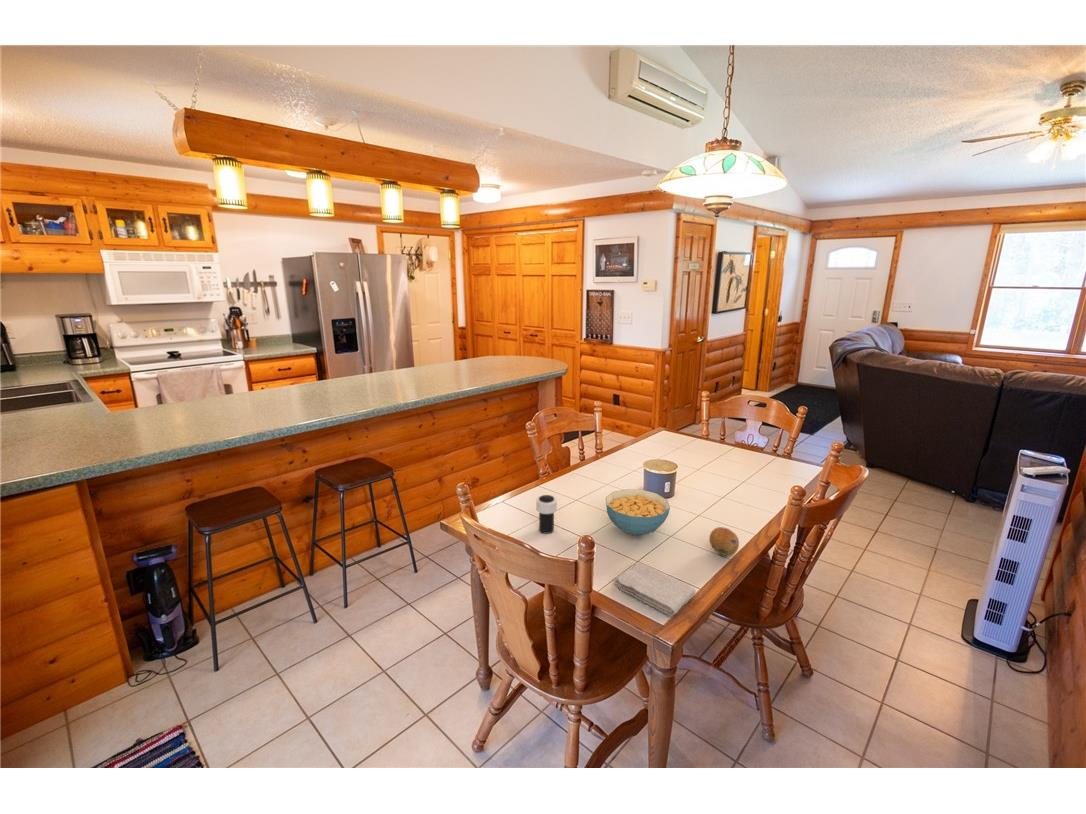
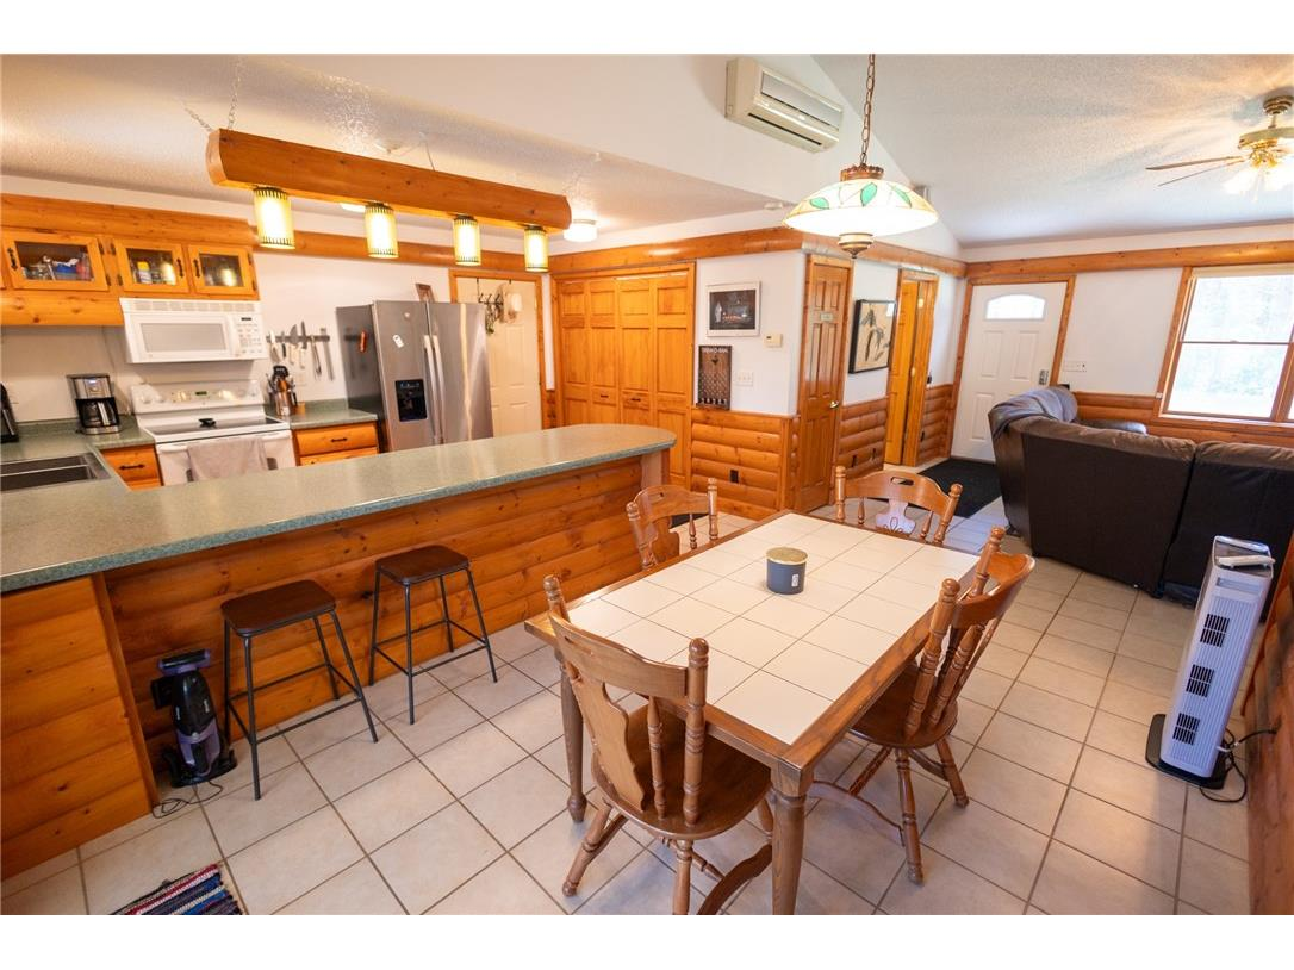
- cup [535,494,558,535]
- fruit [708,526,740,557]
- washcloth [613,561,696,616]
- cereal bowl [605,488,671,536]
